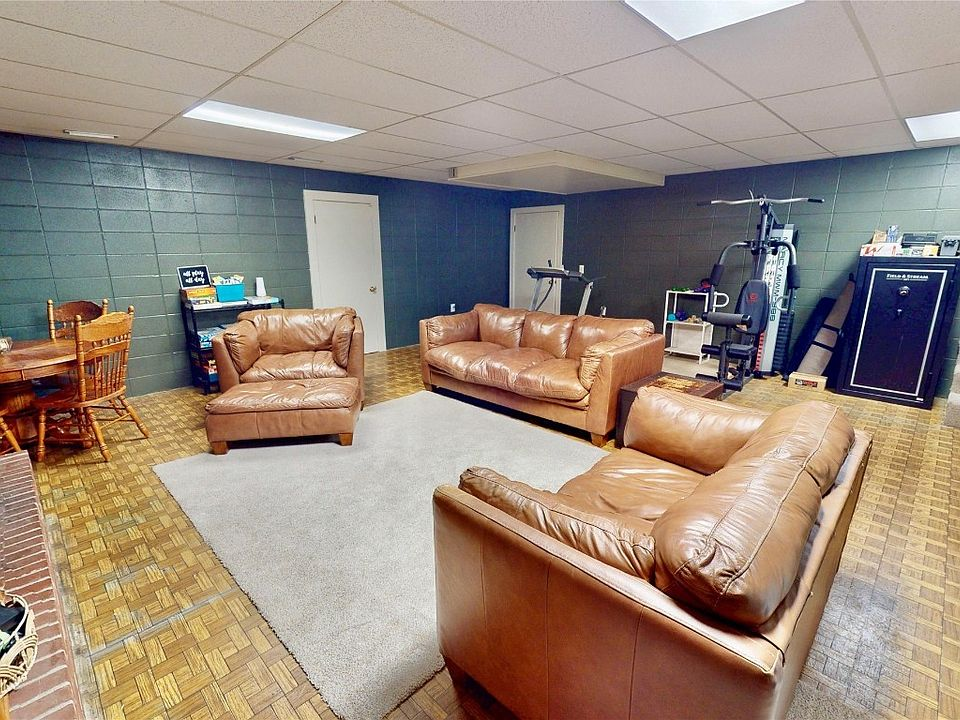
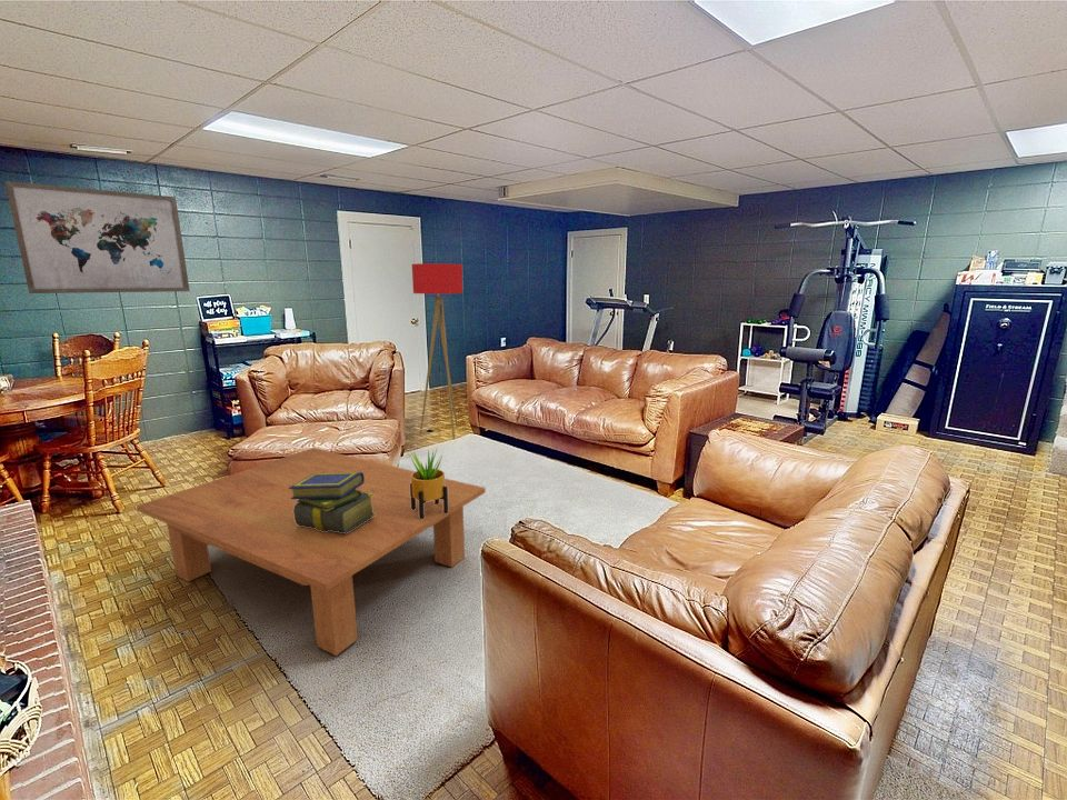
+ coffee table [134,447,487,657]
+ stack of books [289,472,376,533]
+ floor lamp [411,262,463,440]
+ wall art [3,180,191,294]
+ potted plant [408,446,448,519]
